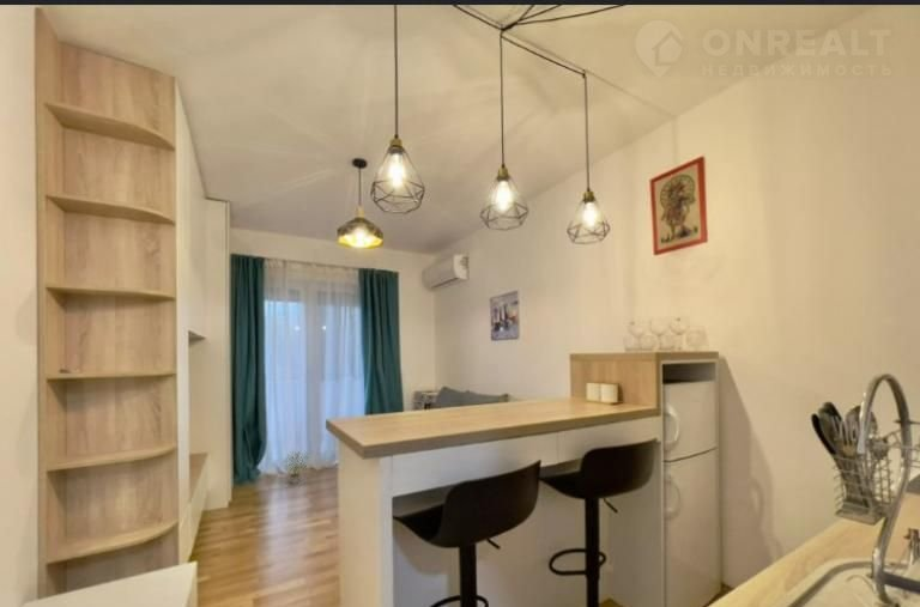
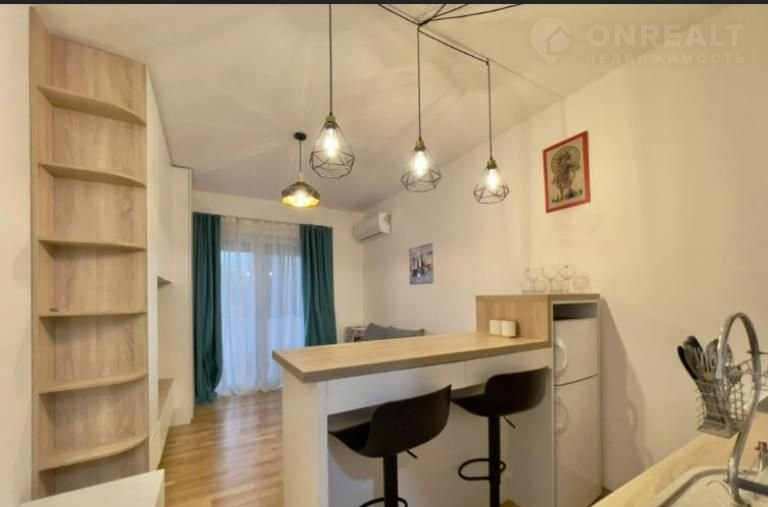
- potted plant [280,449,313,485]
